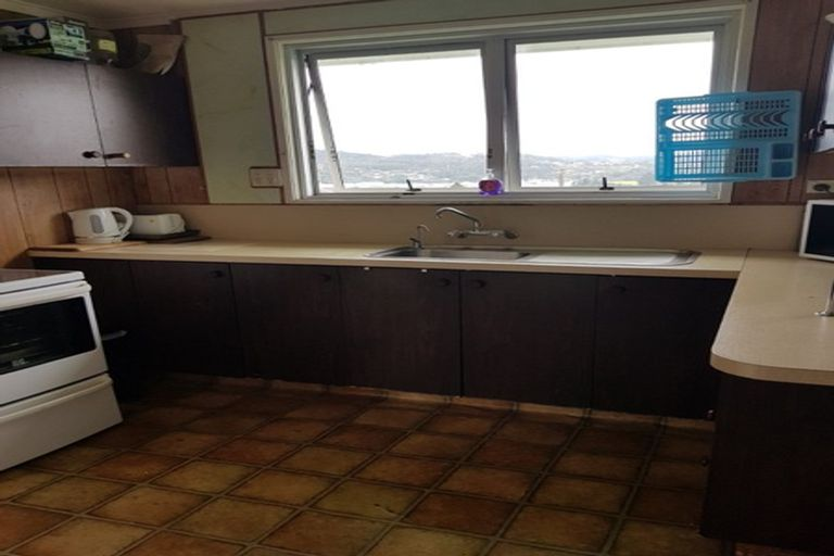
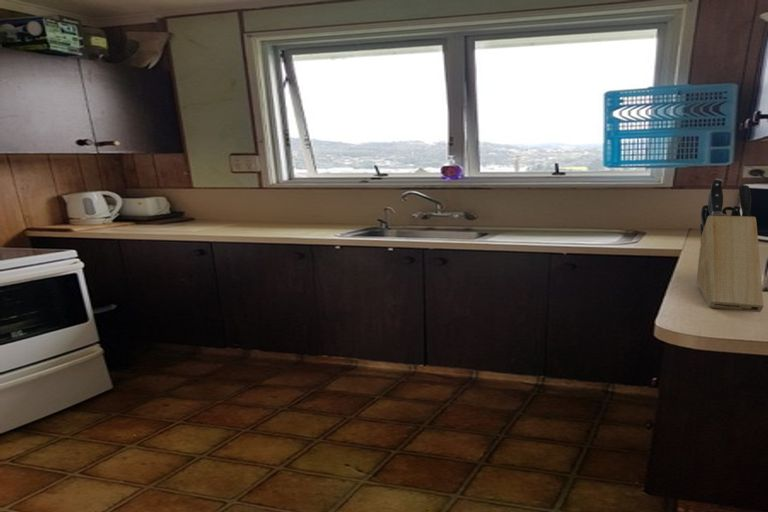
+ knife block [696,178,765,313]
